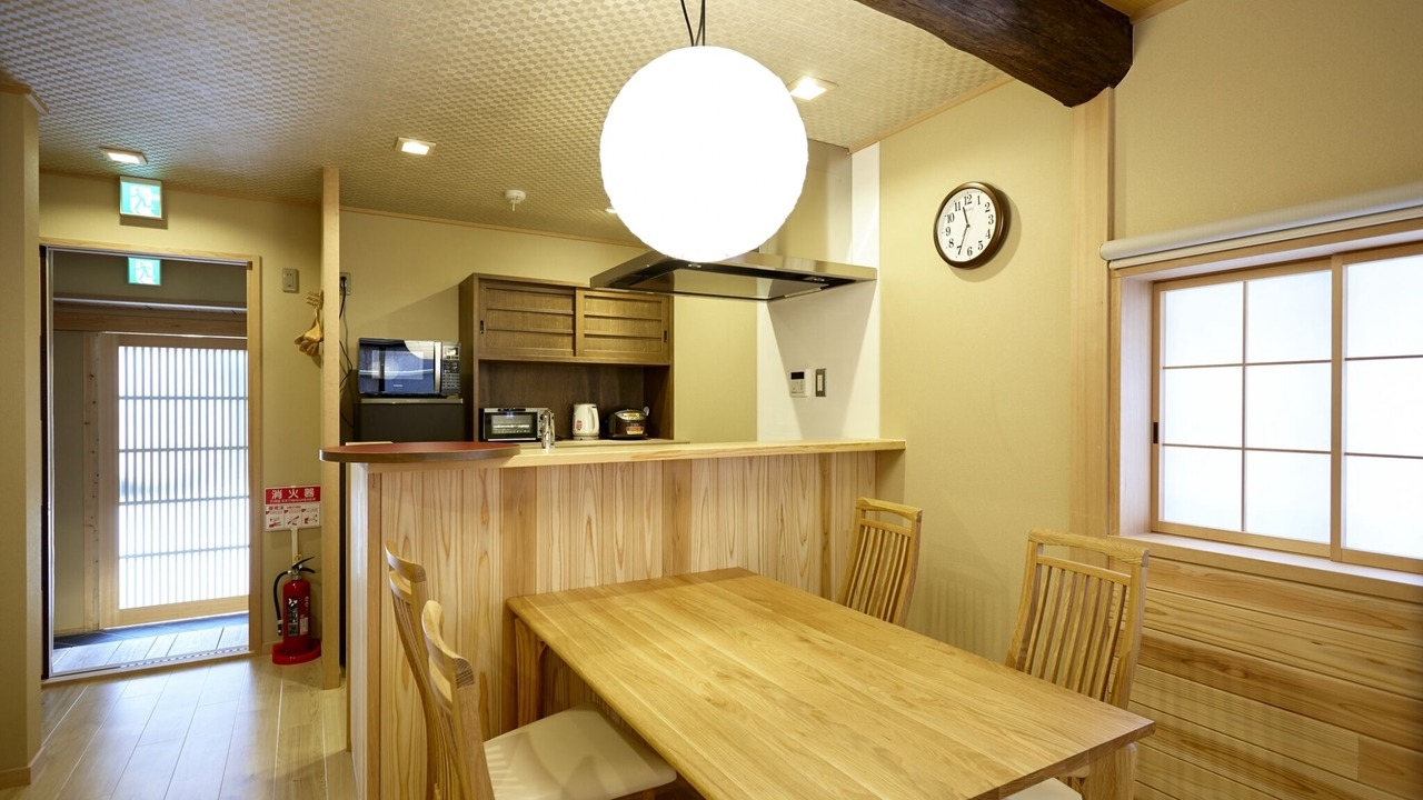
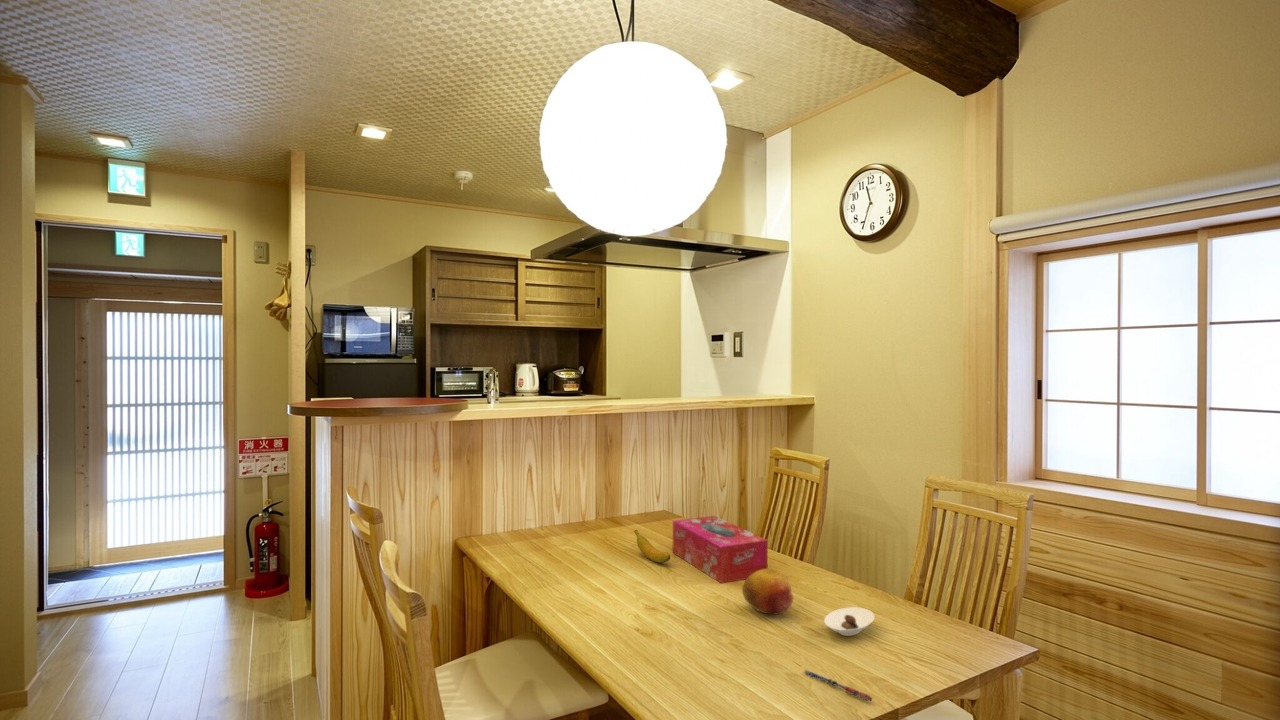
+ pen [803,669,873,702]
+ banana [633,529,671,564]
+ saucer [823,606,876,637]
+ fruit [741,568,794,615]
+ tissue box [672,515,769,584]
